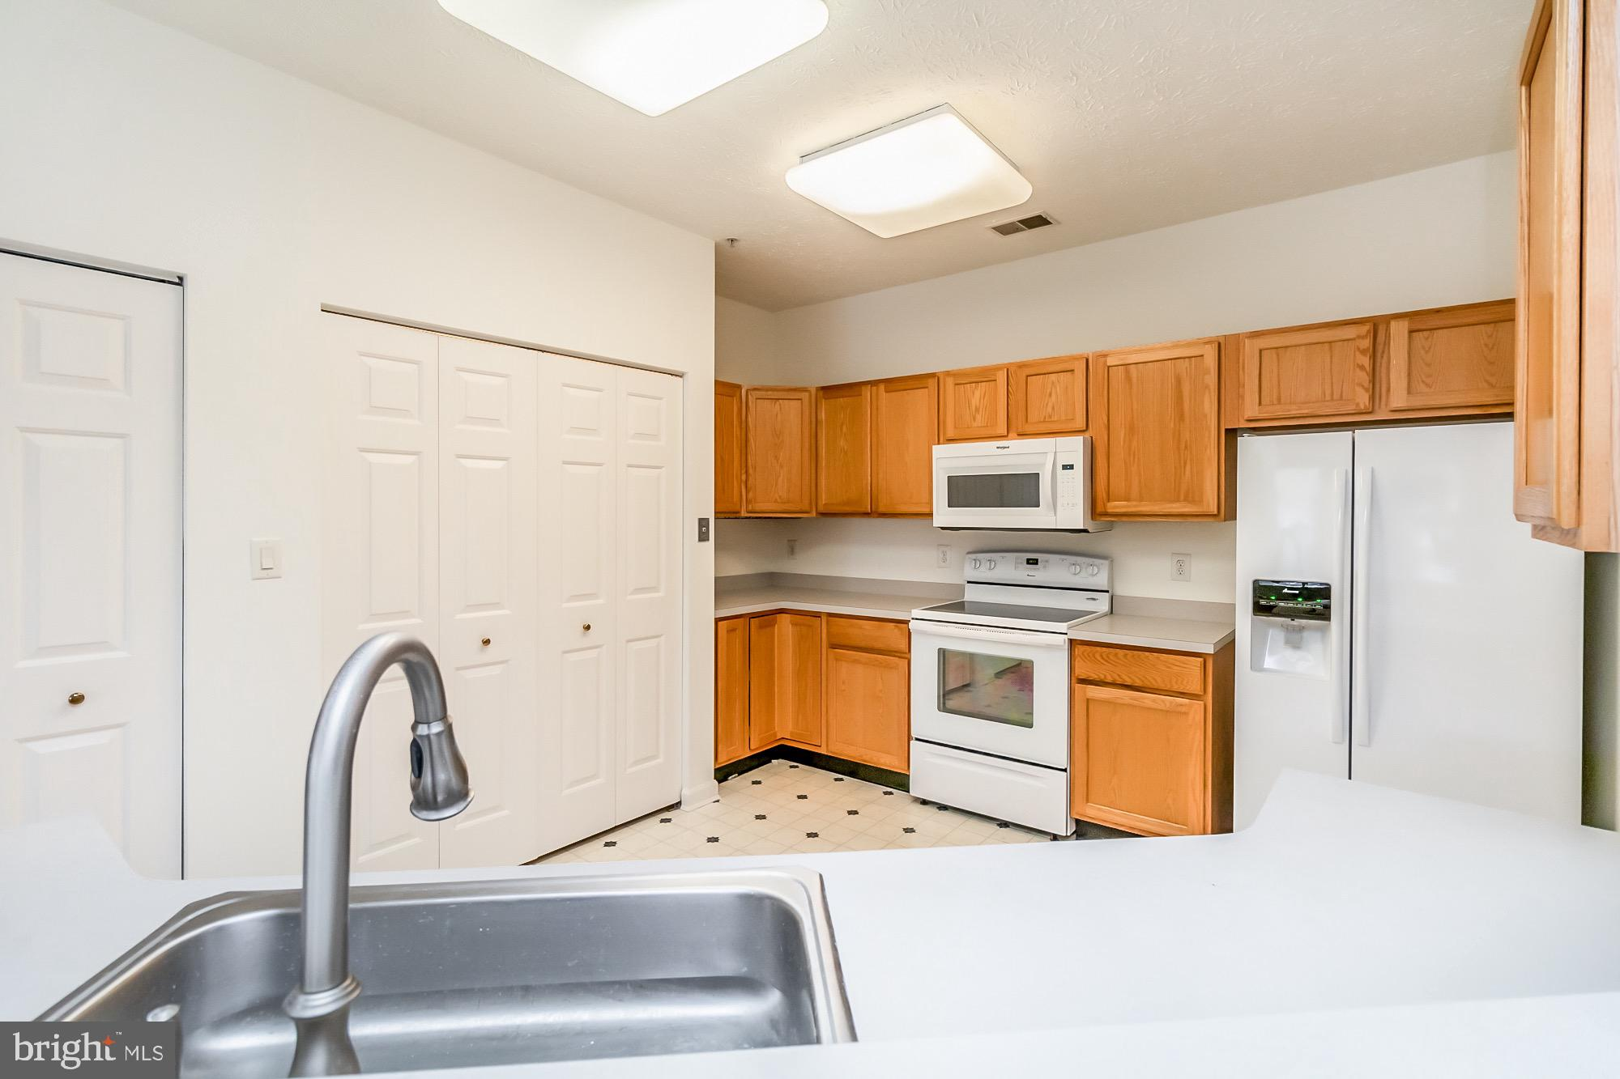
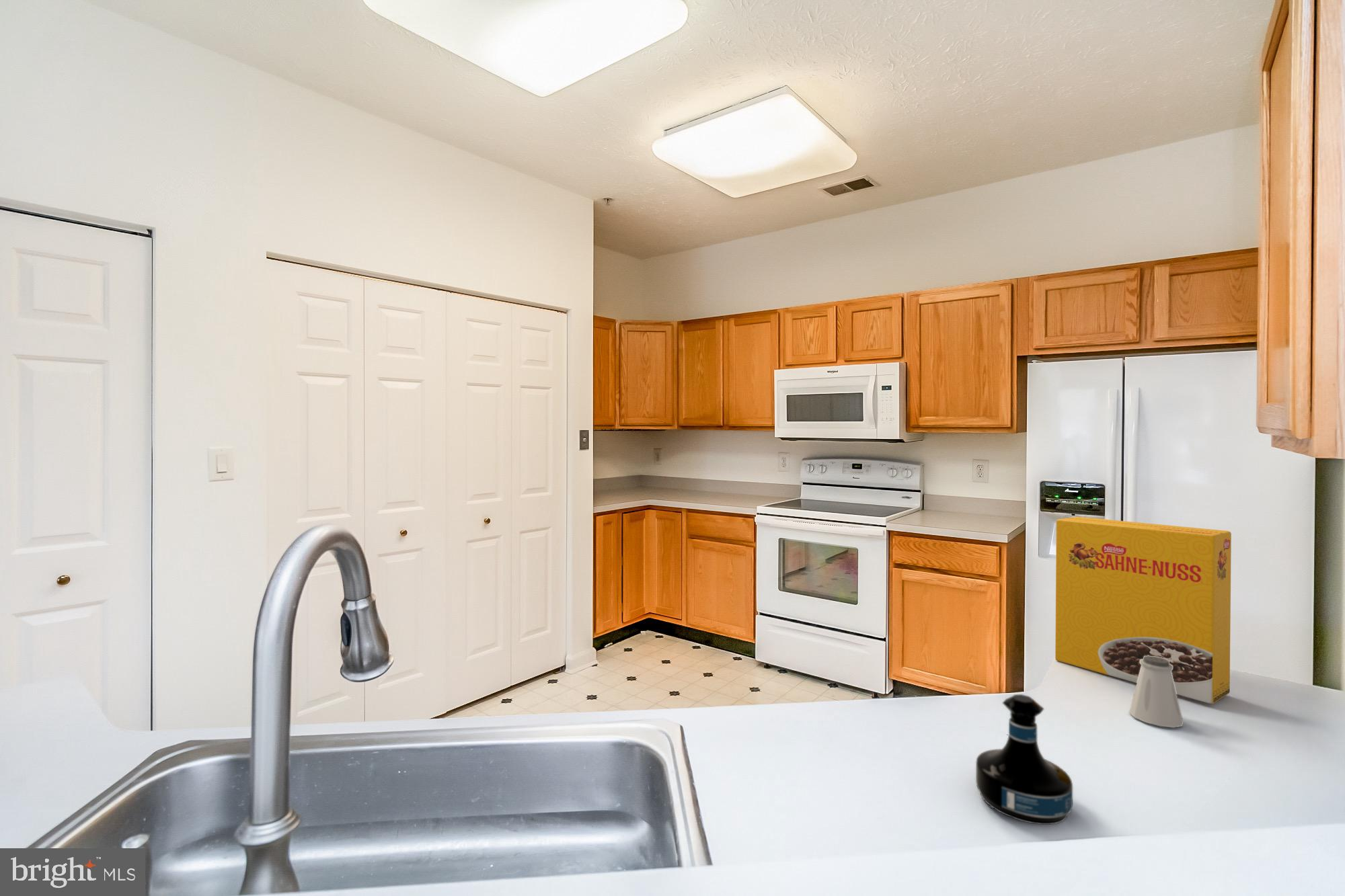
+ saltshaker [1128,655,1184,728]
+ cereal box [1054,516,1232,704]
+ tequila bottle [975,694,1073,825]
